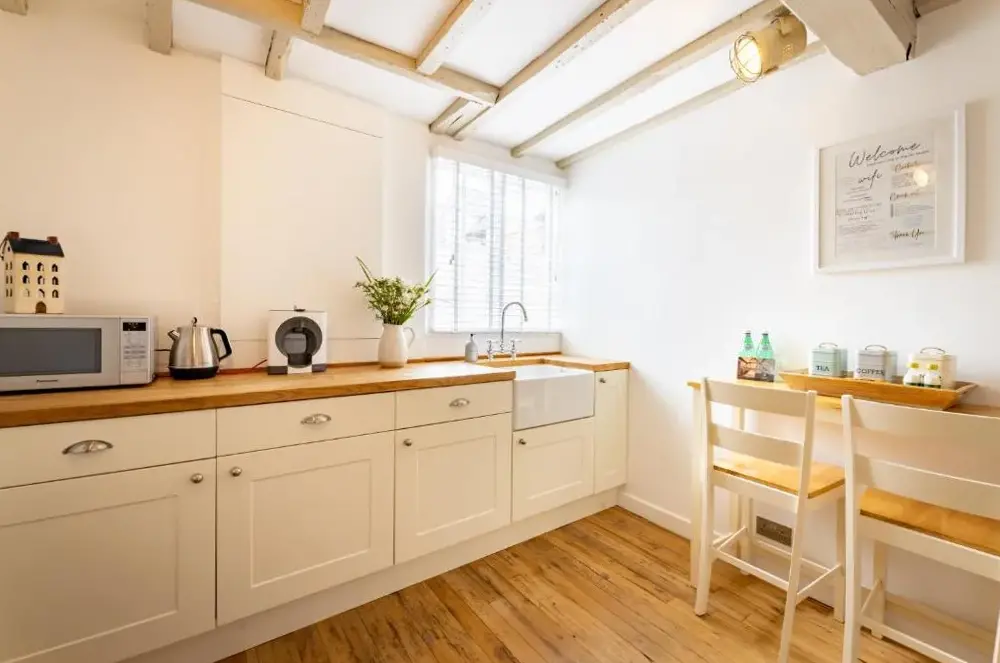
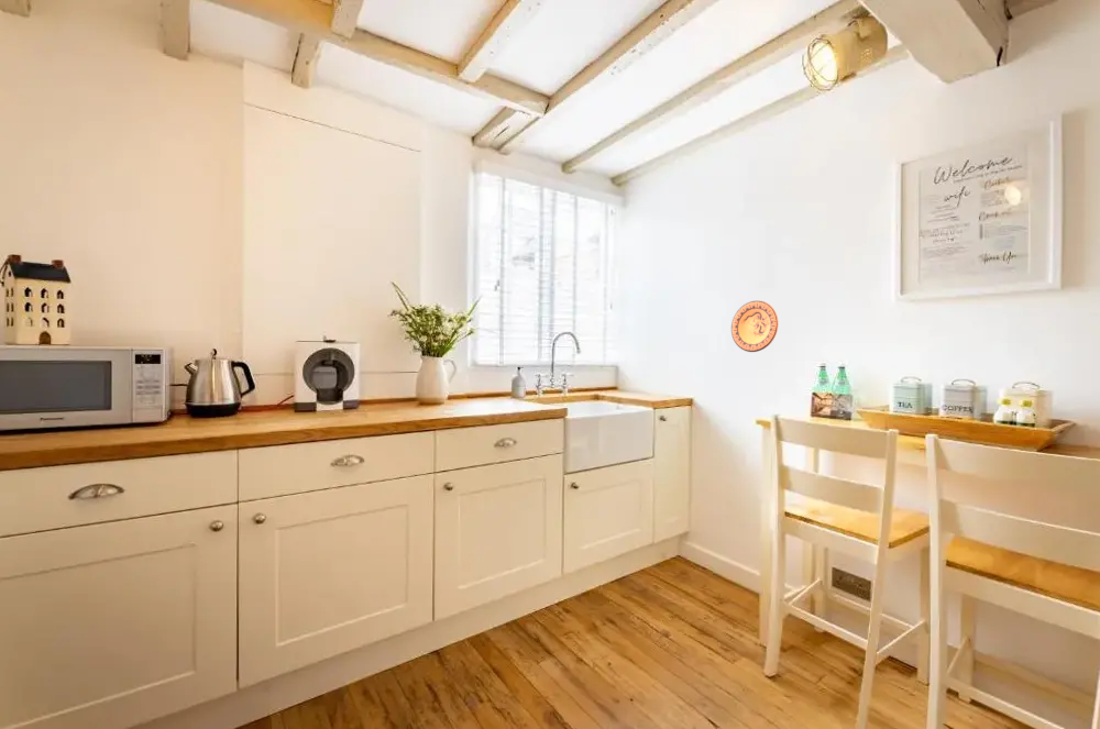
+ decorative plate [730,300,779,353]
